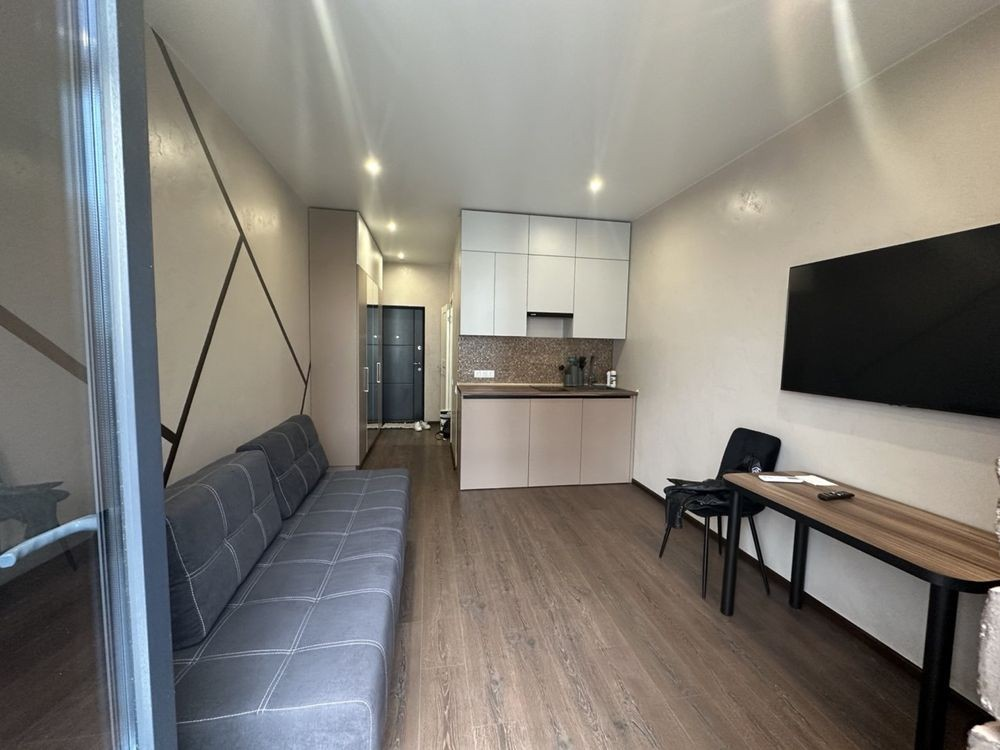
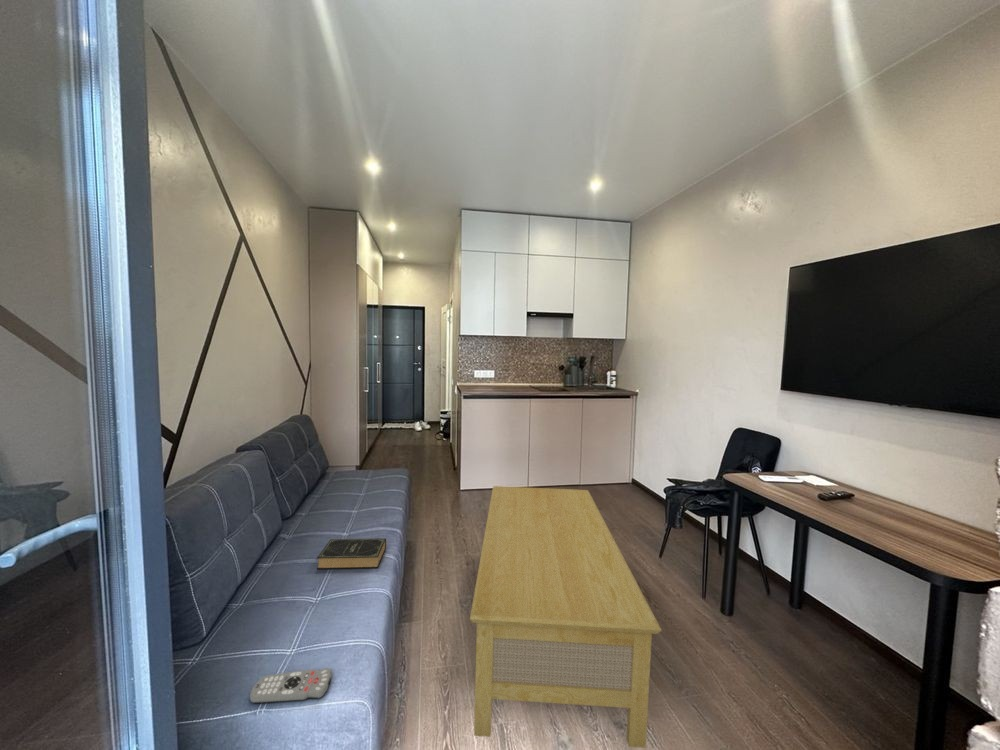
+ book [316,538,387,570]
+ remote control [249,667,333,704]
+ coffee table [469,485,663,749]
